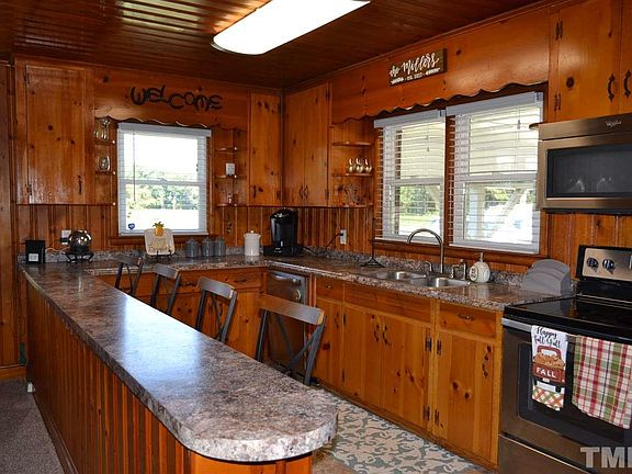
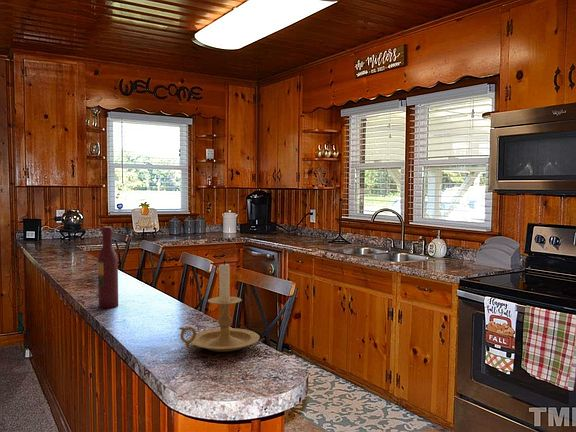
+ wine bottle [97,226,119,309]
+ candle holder [178,260,261,353]
